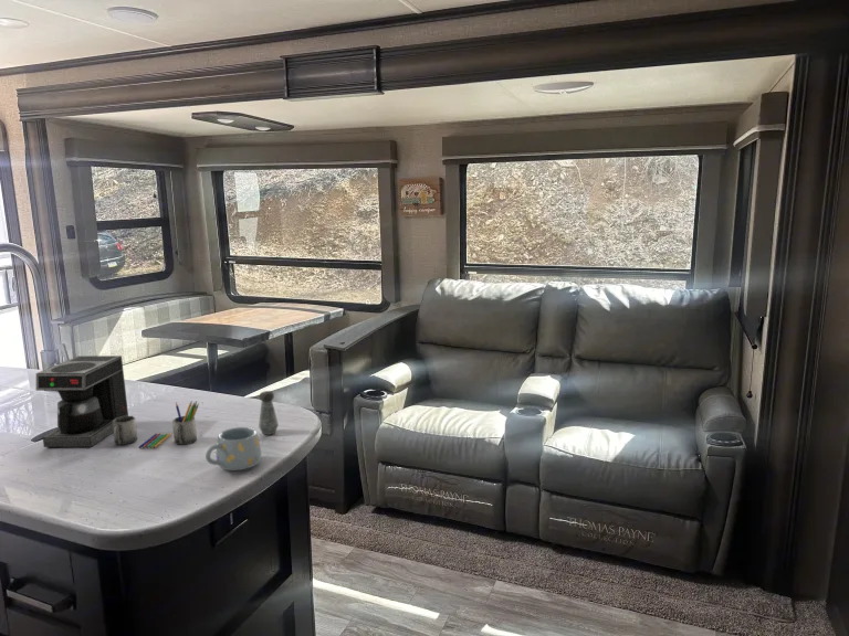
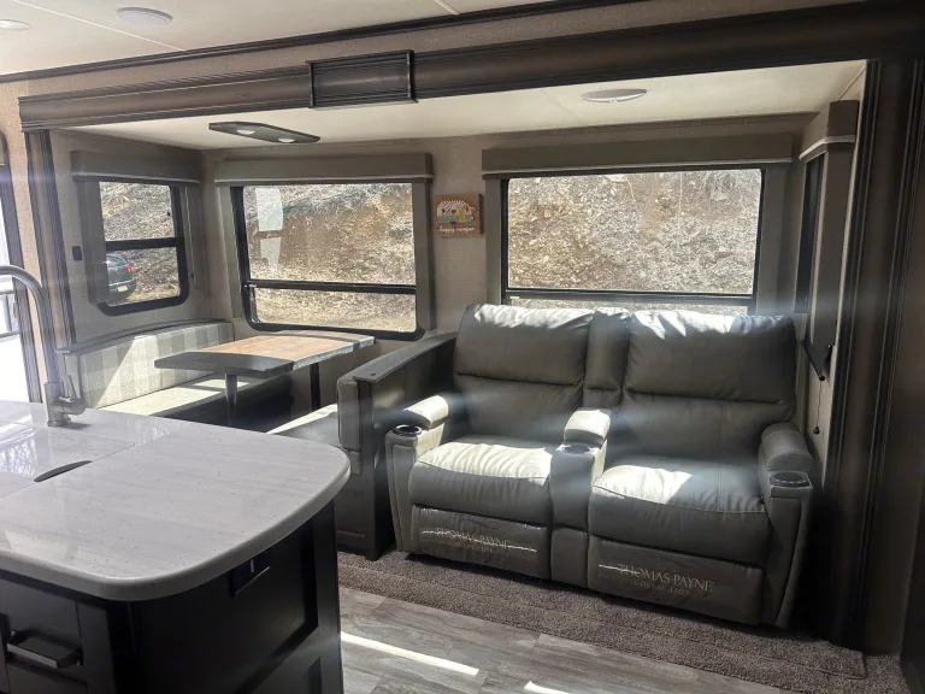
- salt shaker [258,390,280,436]
- coffee maker [35,354,200,449]
- mug [205,426,263,471]
